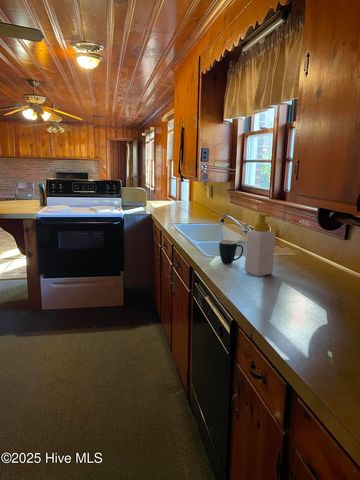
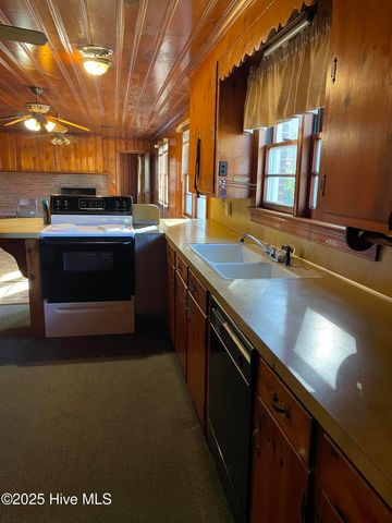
- soap bottle [244,212,276,277]
- mug [218,239,244,265]
